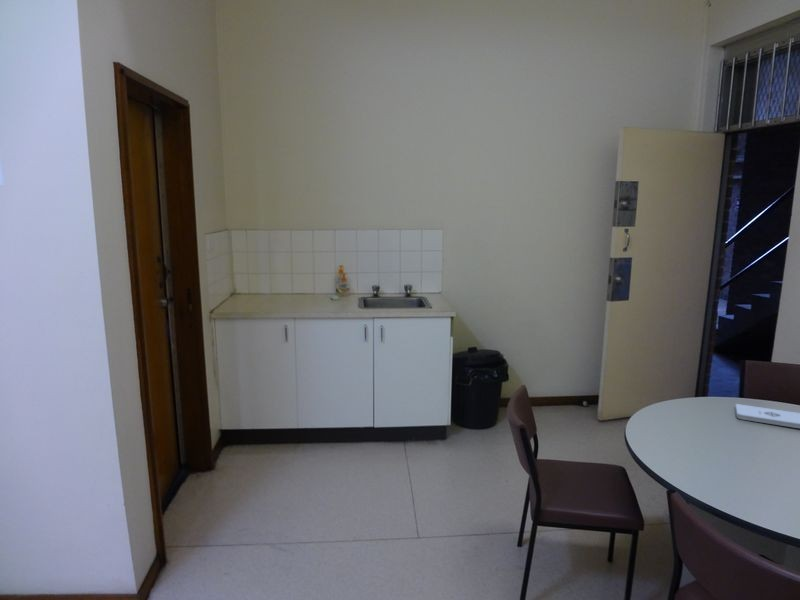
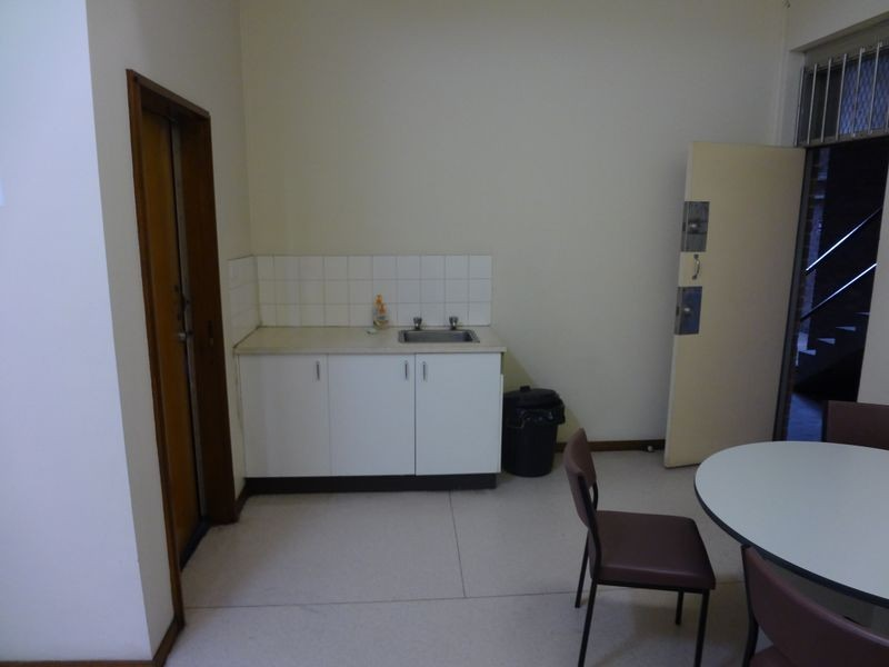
- notepad [734,403,800,429]
